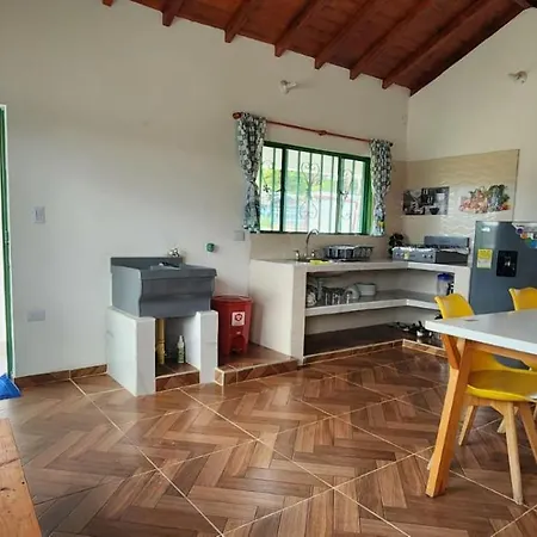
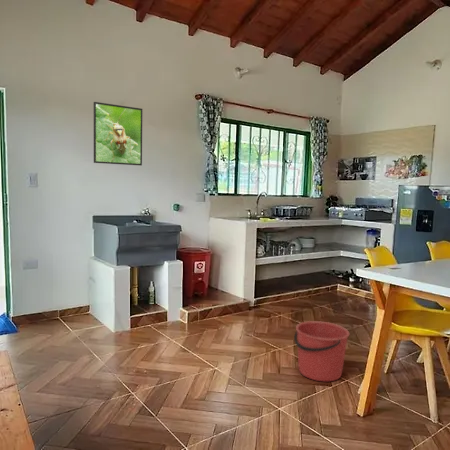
+ bucket [293,320,350,383]
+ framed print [93,101,143,166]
